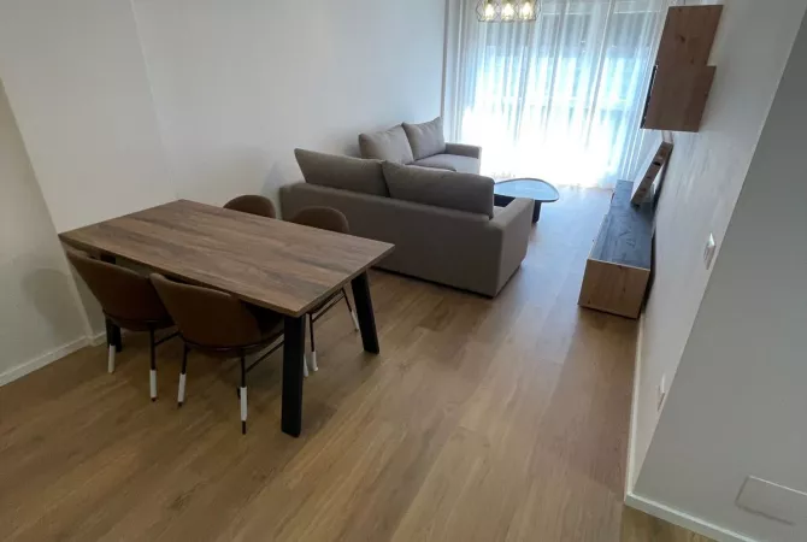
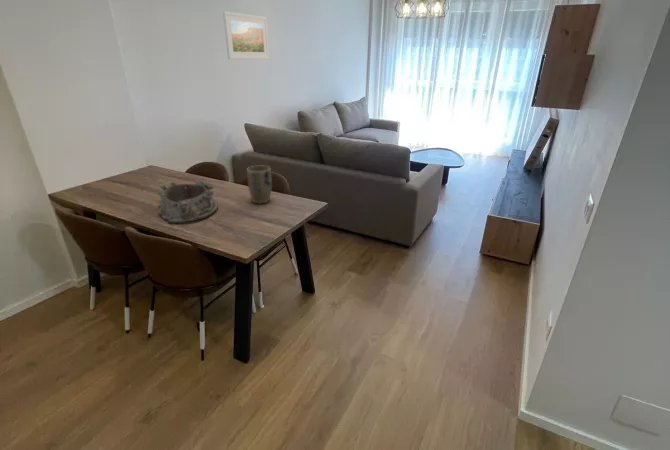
+ plant pot [246,165,273,205]
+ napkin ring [157,179,219,224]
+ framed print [222,10,270,60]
